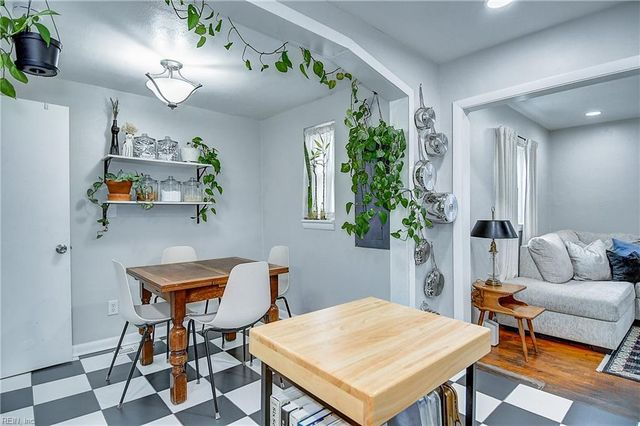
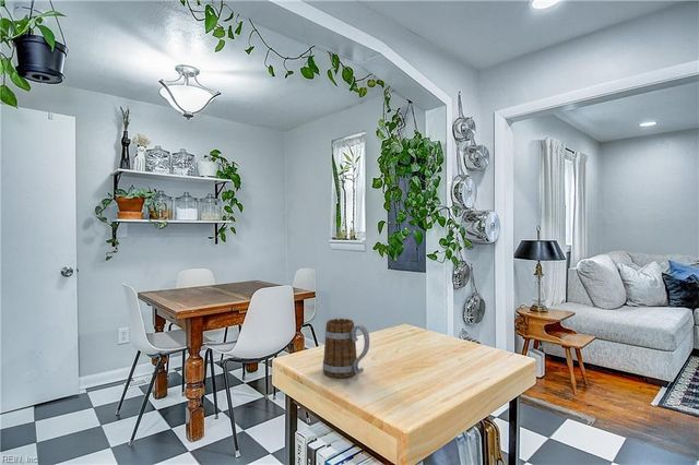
+ mug [322,318,370,379]
